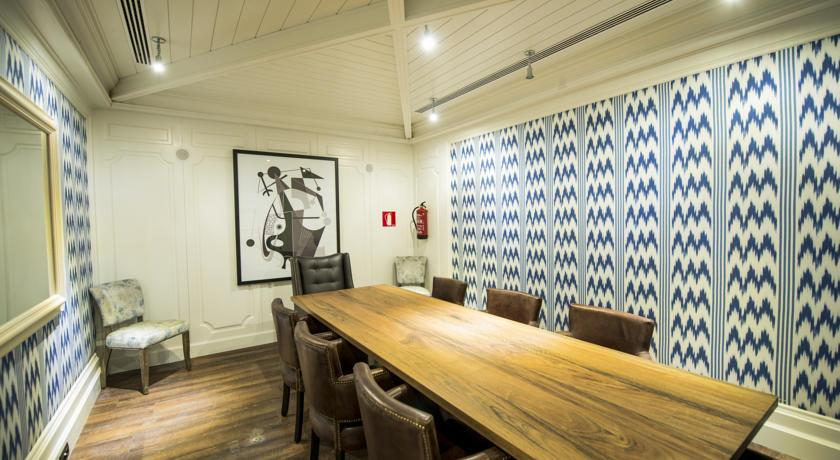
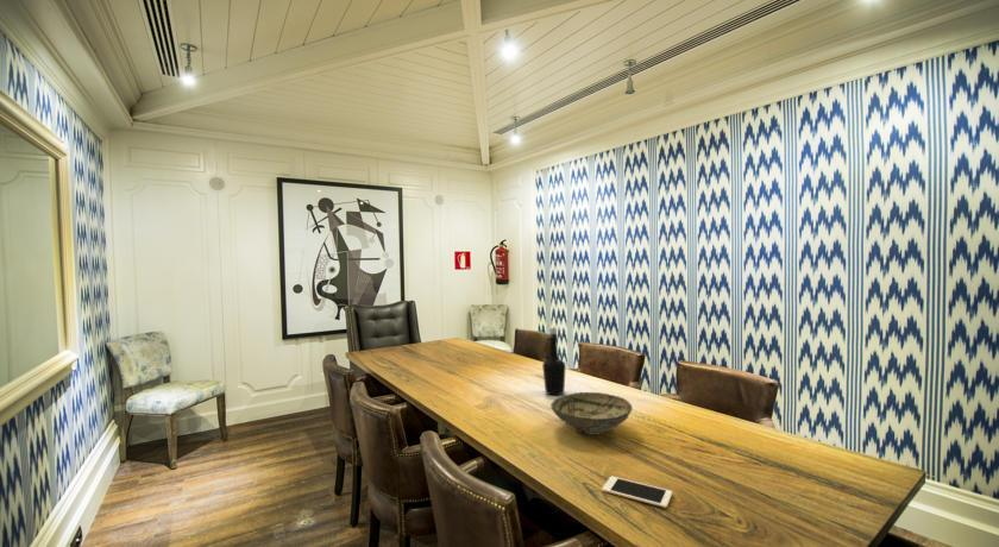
+ bottle [541,326,567,396]
+ bowl [551,391,633,436]
+ cell phone [601,476,673,509]
